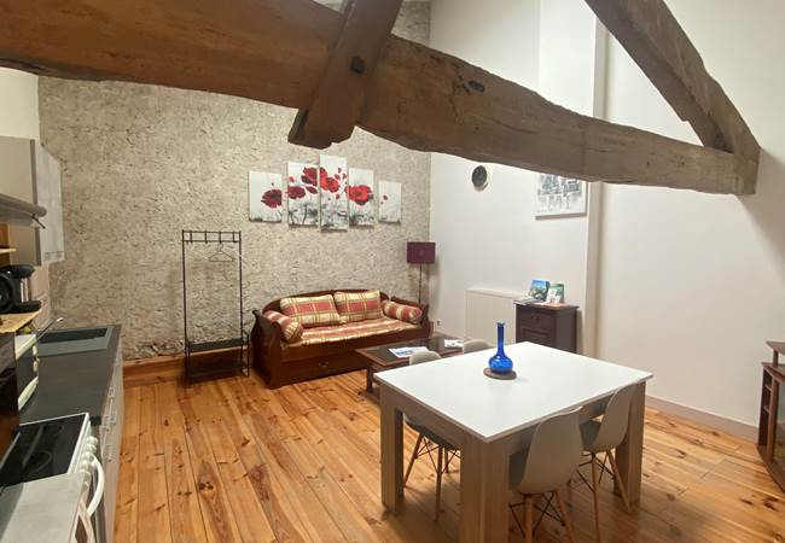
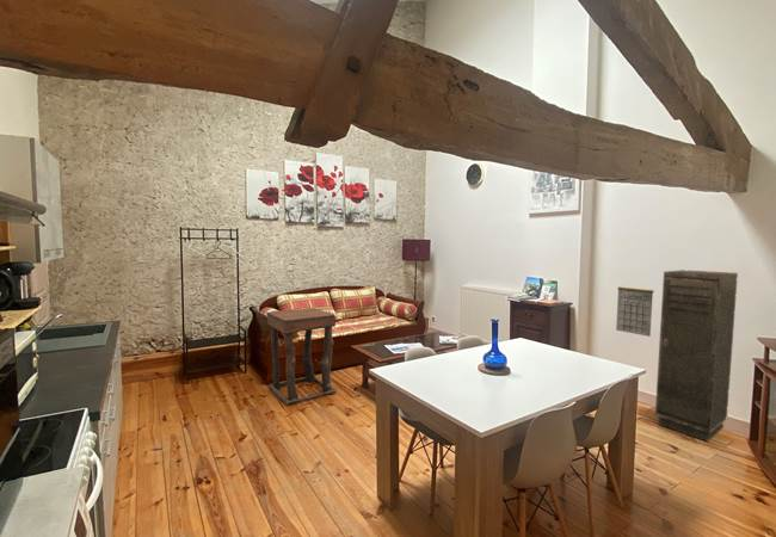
+ calendar [615,280,655,338]
+ side table [265,307,337,406]
+ storage cabinet [654,268,739,443]
